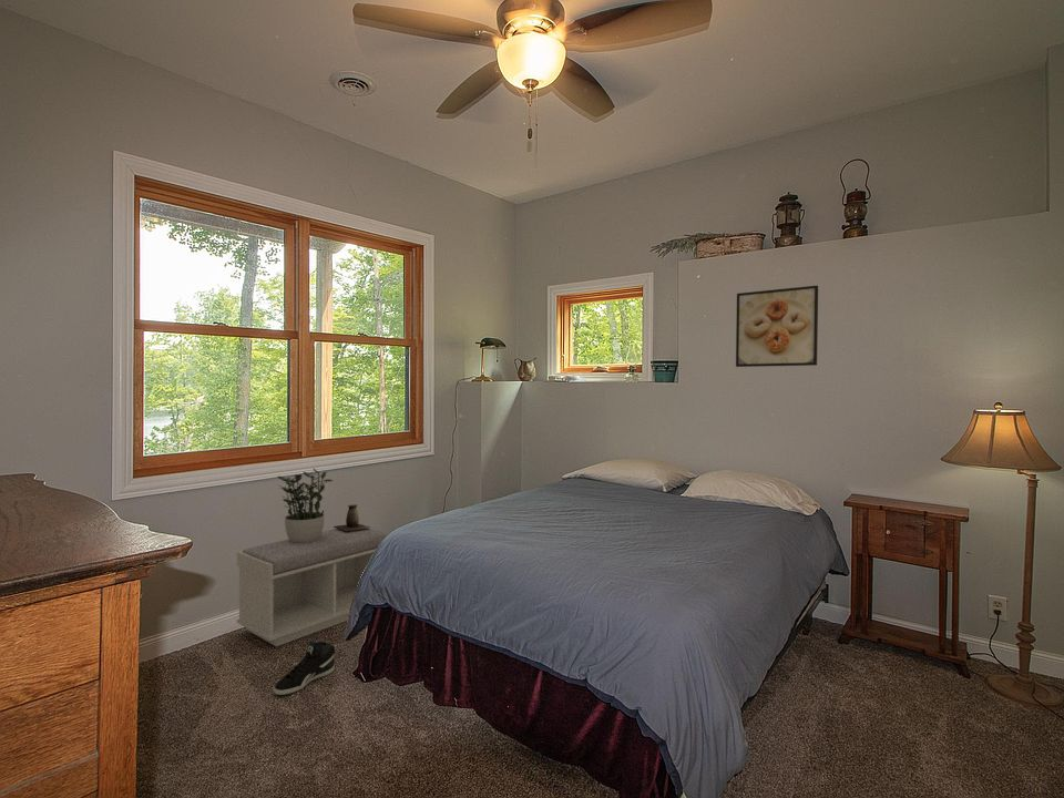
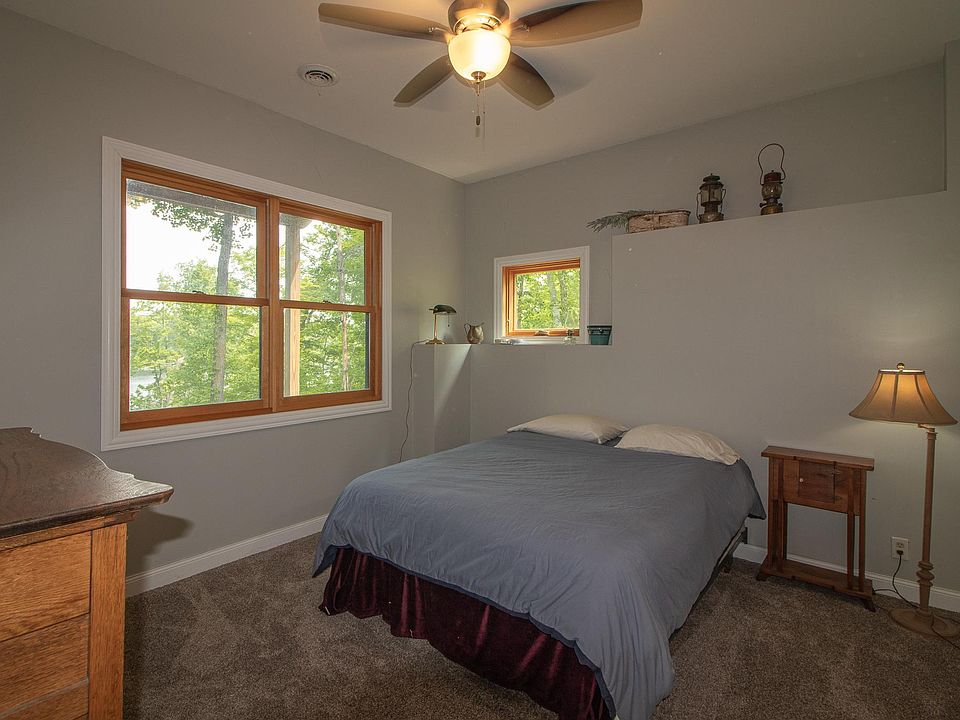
- decorative vase [332,503,371,531]
- sneaker [273,640,336,696]
- potted plant [276,468,334,543]
- bench [236,528,389,647]
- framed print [735,285,819,368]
